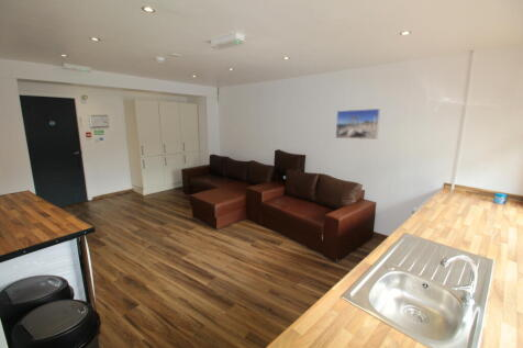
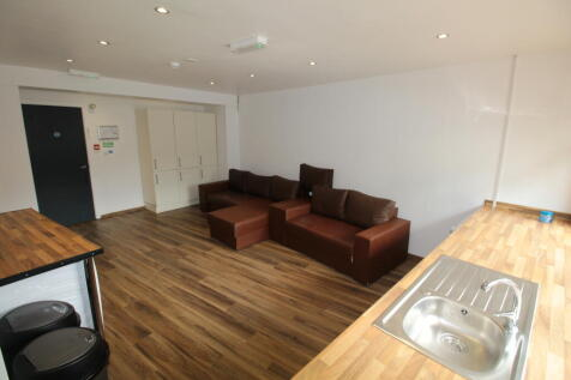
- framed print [334,108,381,141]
